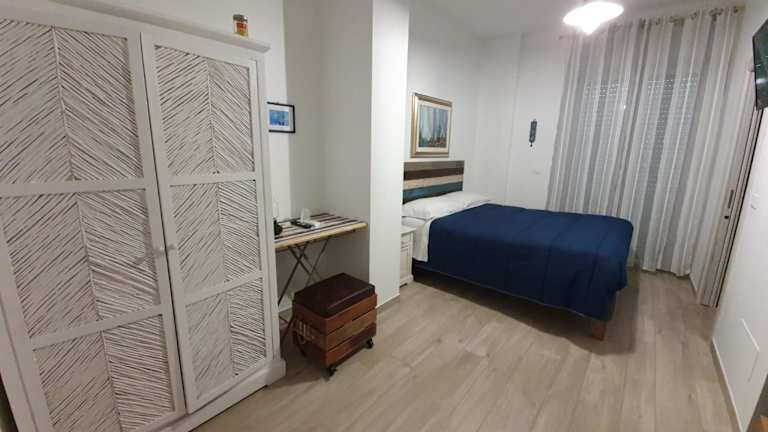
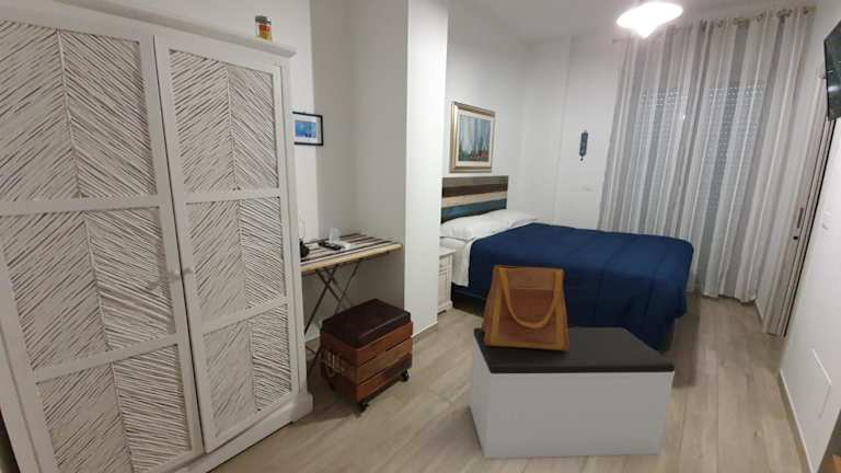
+ tote bag [481,264,569,351]
+ bench [468,326,676,459]
